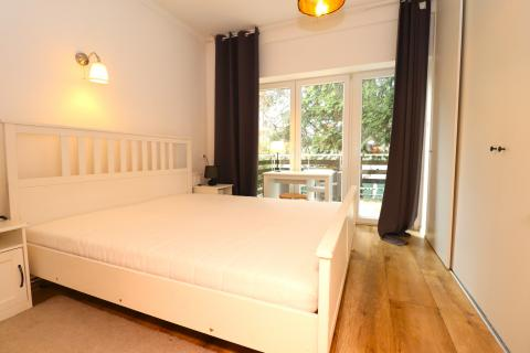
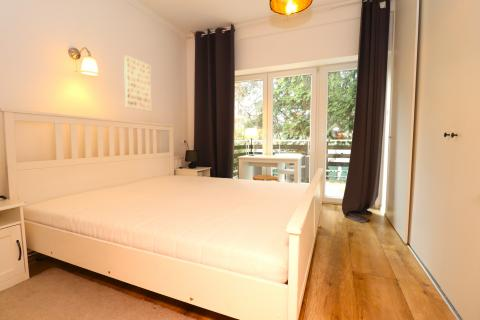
+ wall art [123,54,152,112]
